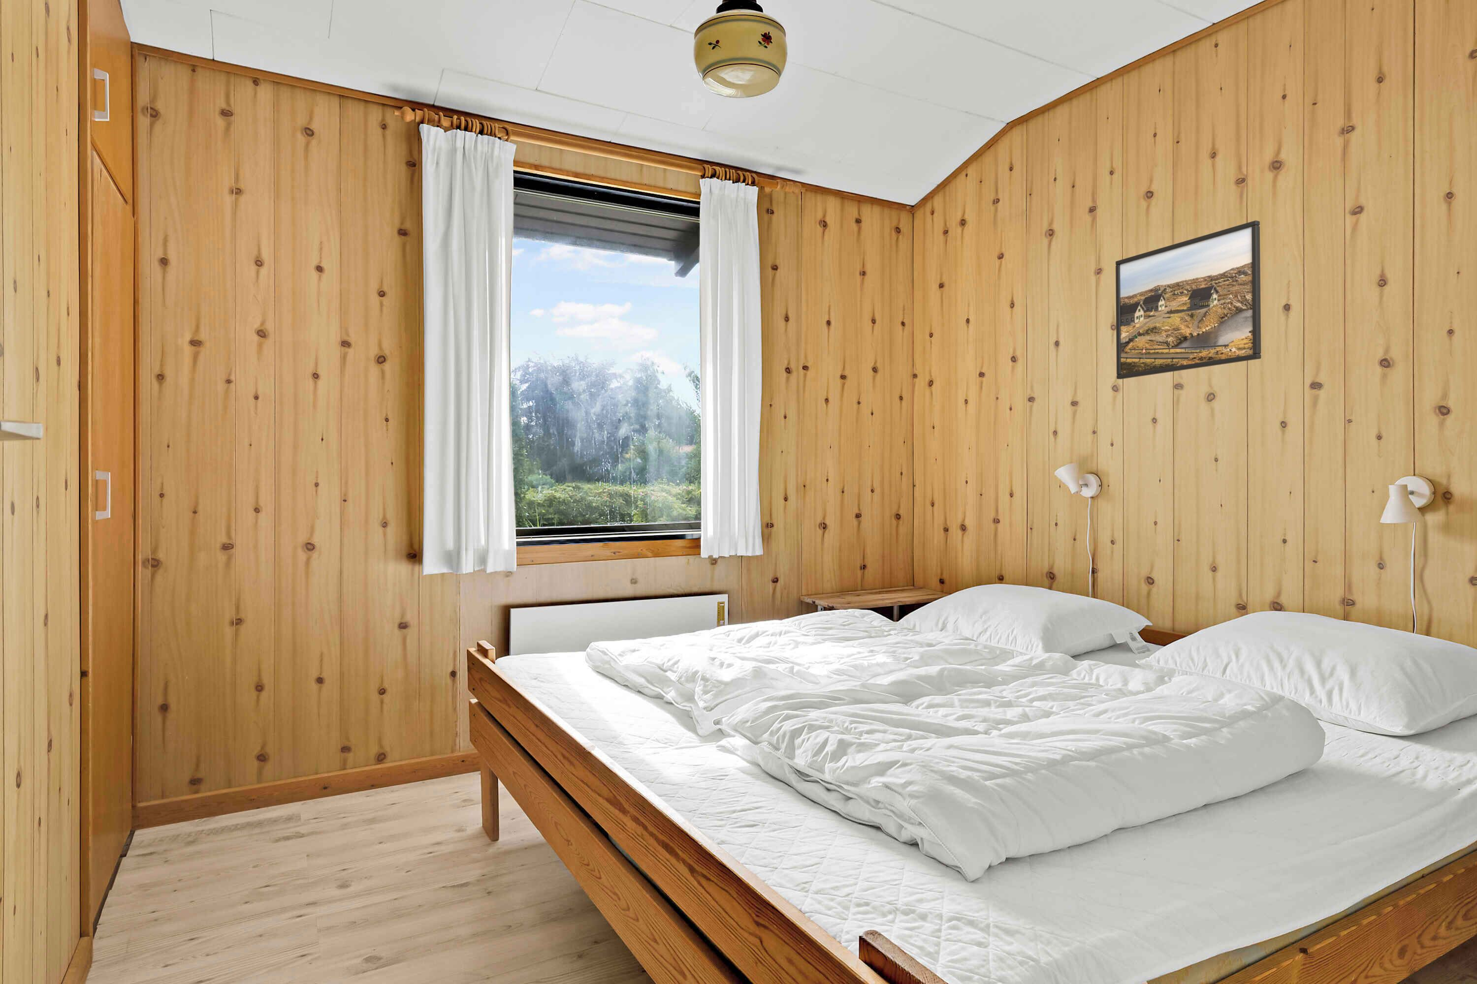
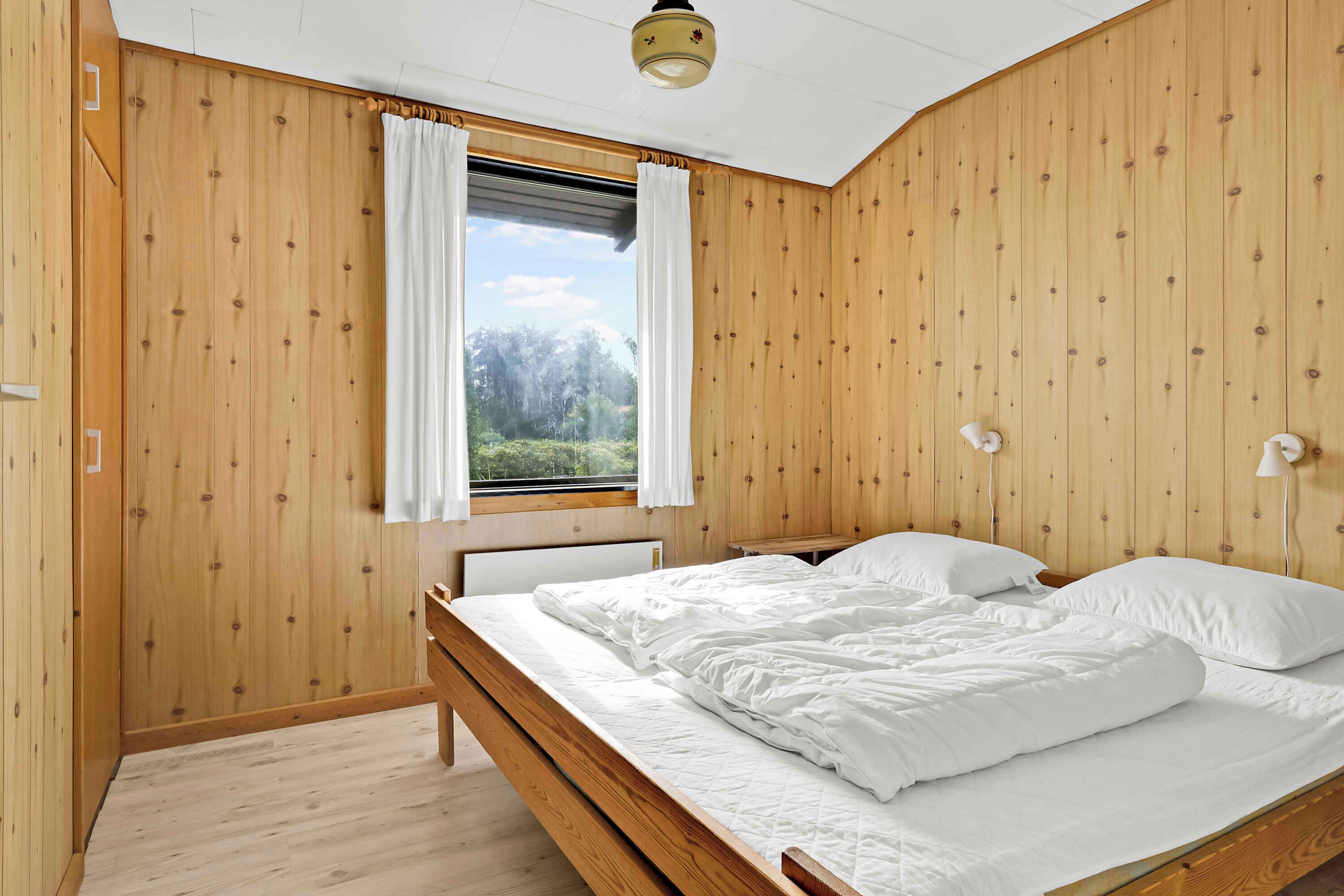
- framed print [1115,220,1262,380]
